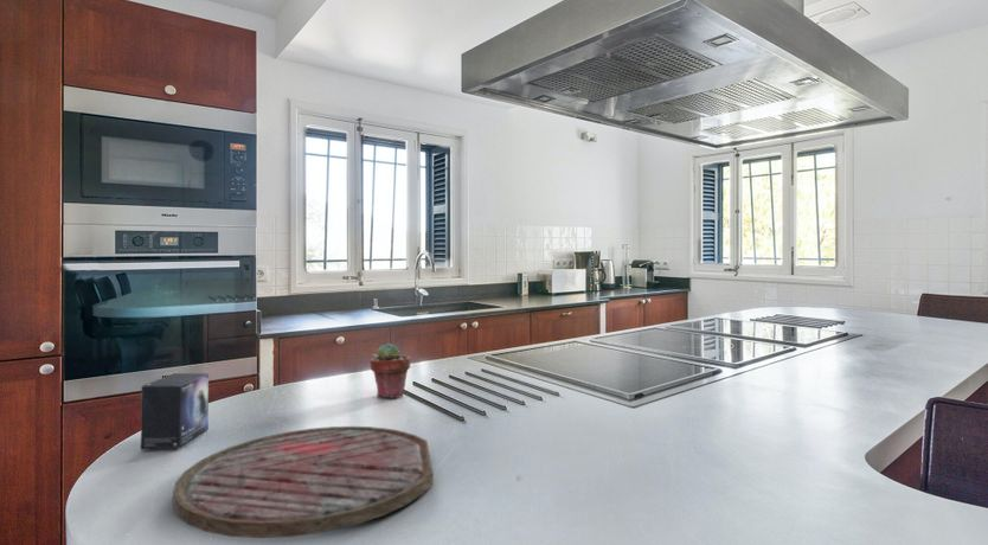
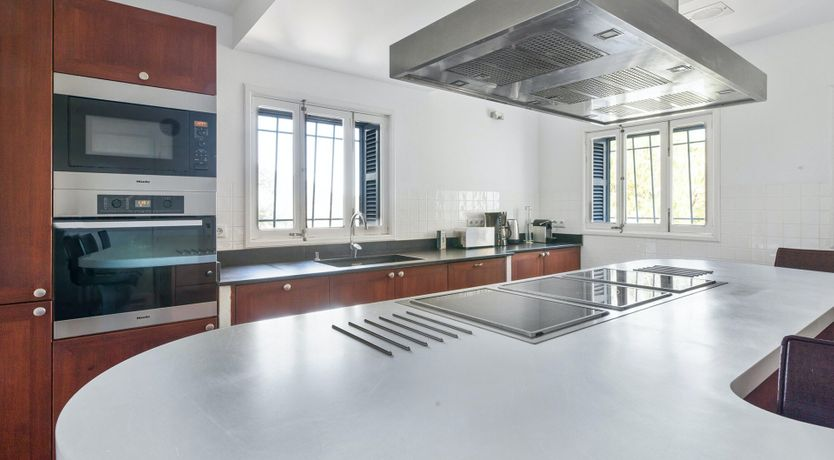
- cutting board [172,425,434,539]
- potted succulent [368,341,411,399]
- small box [140,372,210,450]
